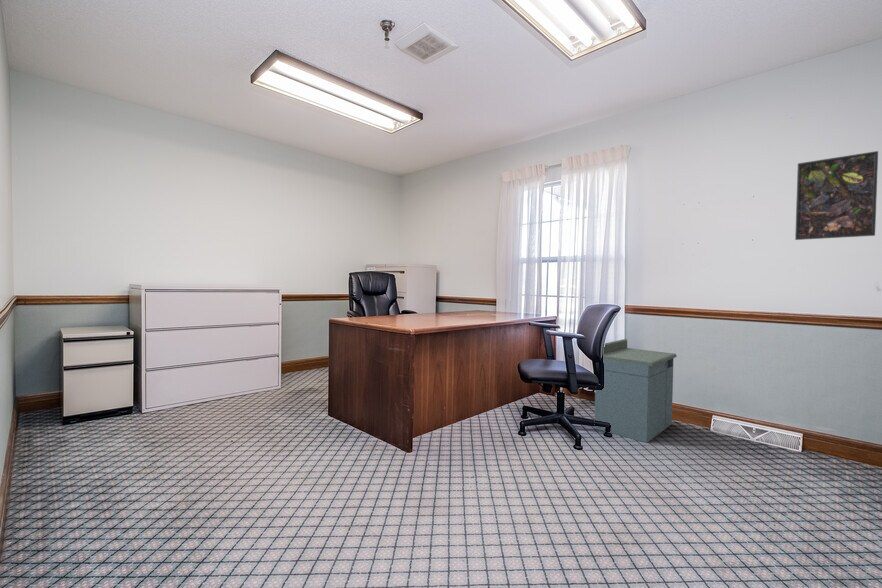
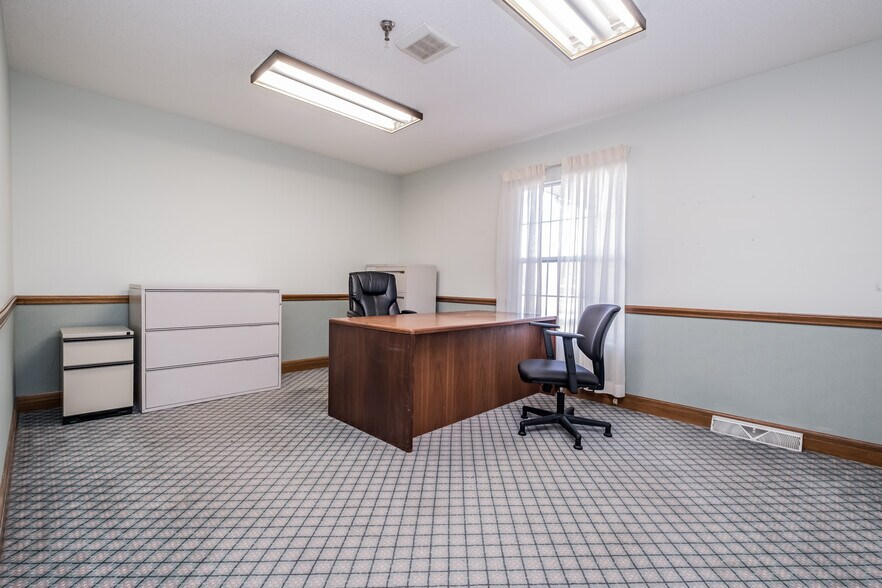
- storage cabinet [593,338,678,444]
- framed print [794,150,879,241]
